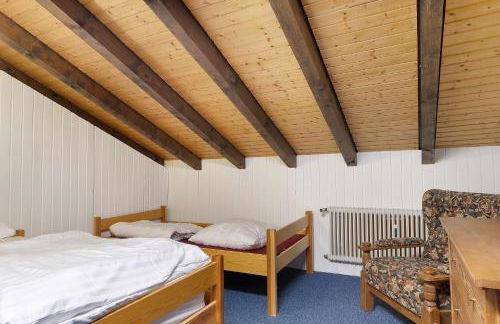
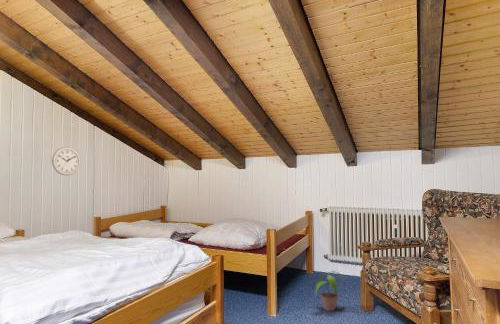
+ wall clock [51,146,81,177]
+ potted plant [313,270,345,312]
